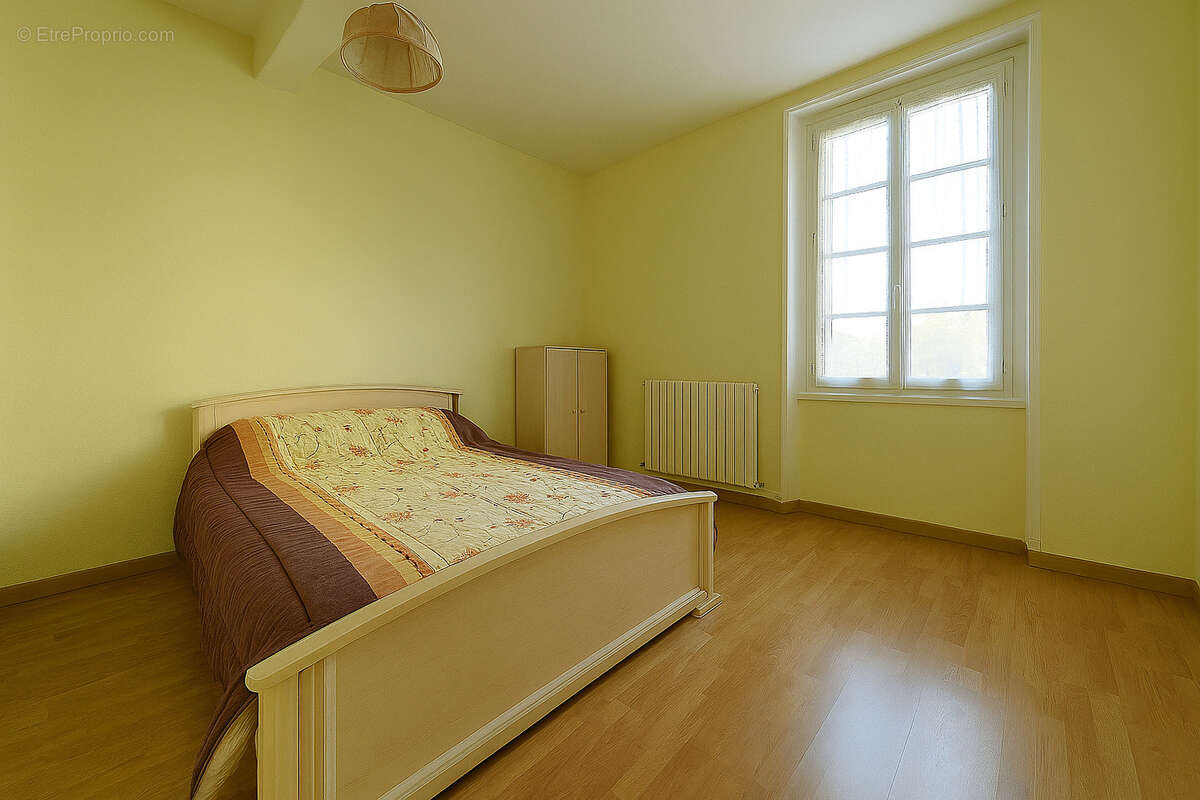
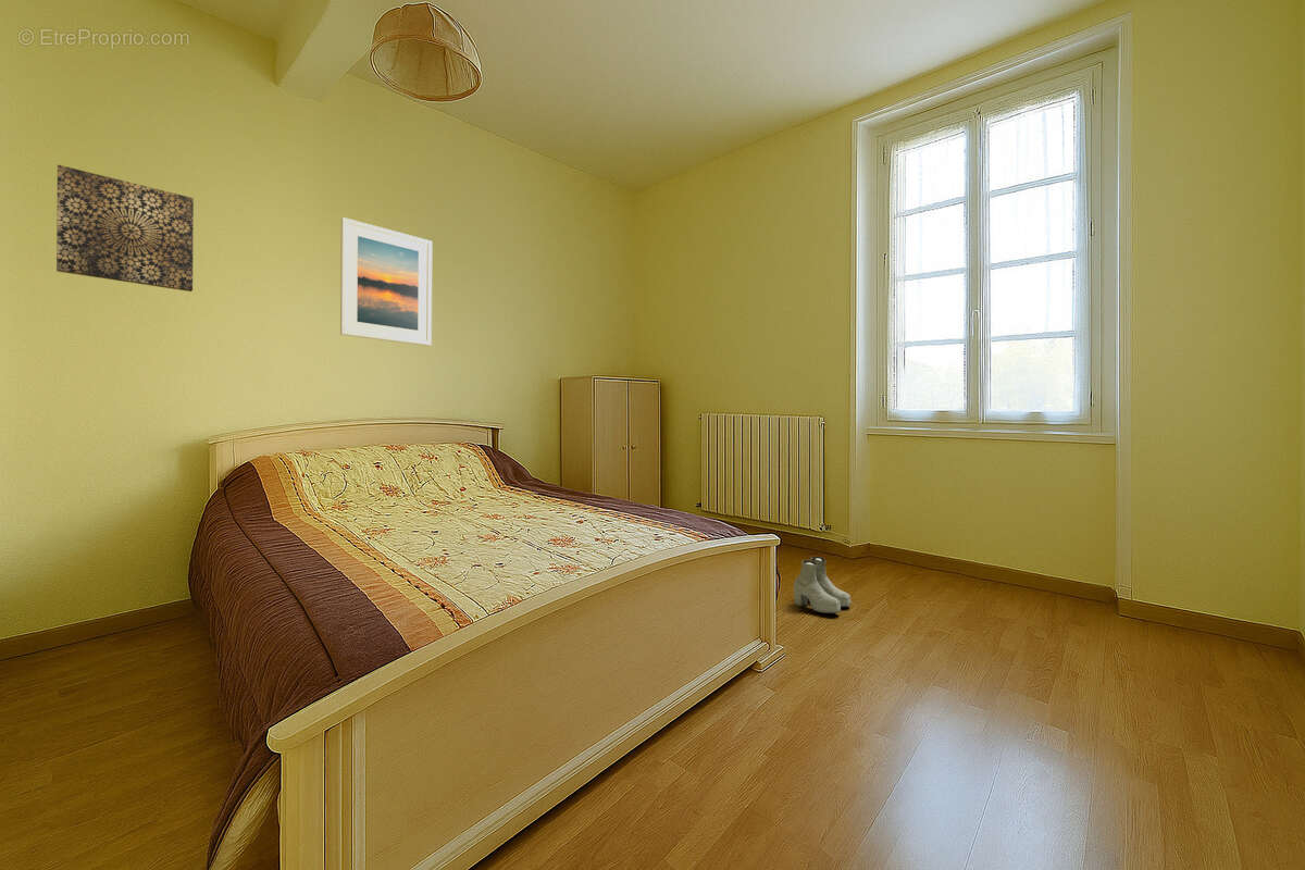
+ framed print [339,216,433,347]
+ wall art [55,164,195,293]
+ boots [793,556,852,614]
